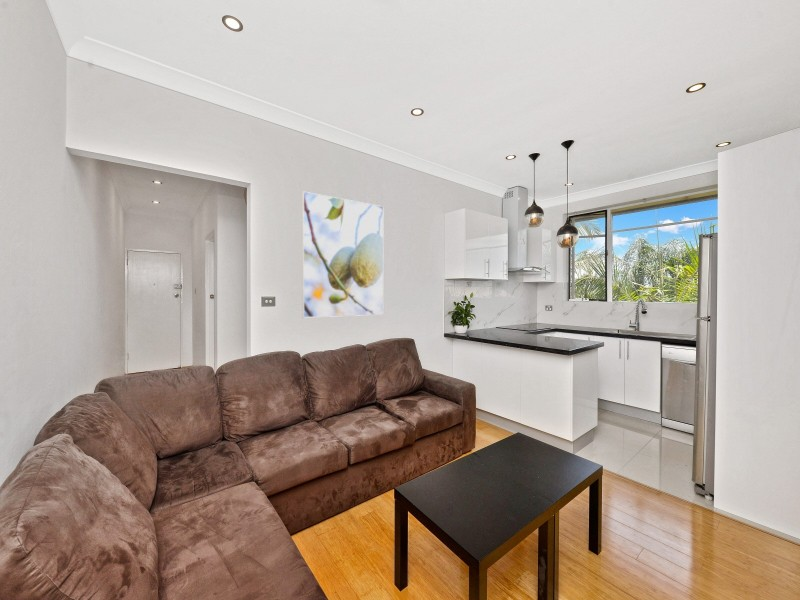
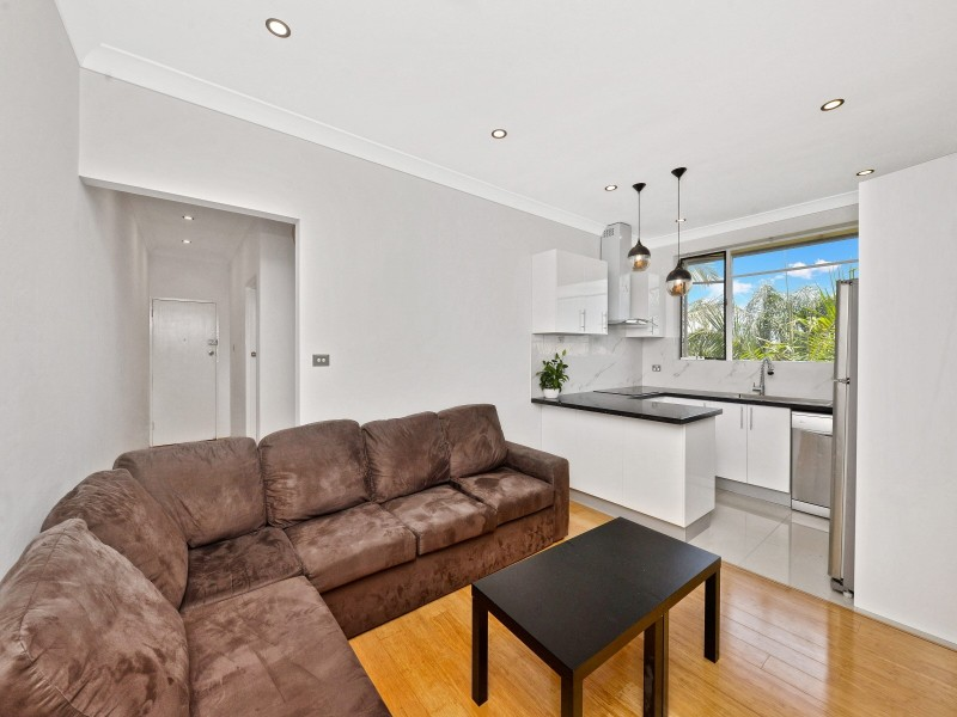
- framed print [301,191,384,319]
